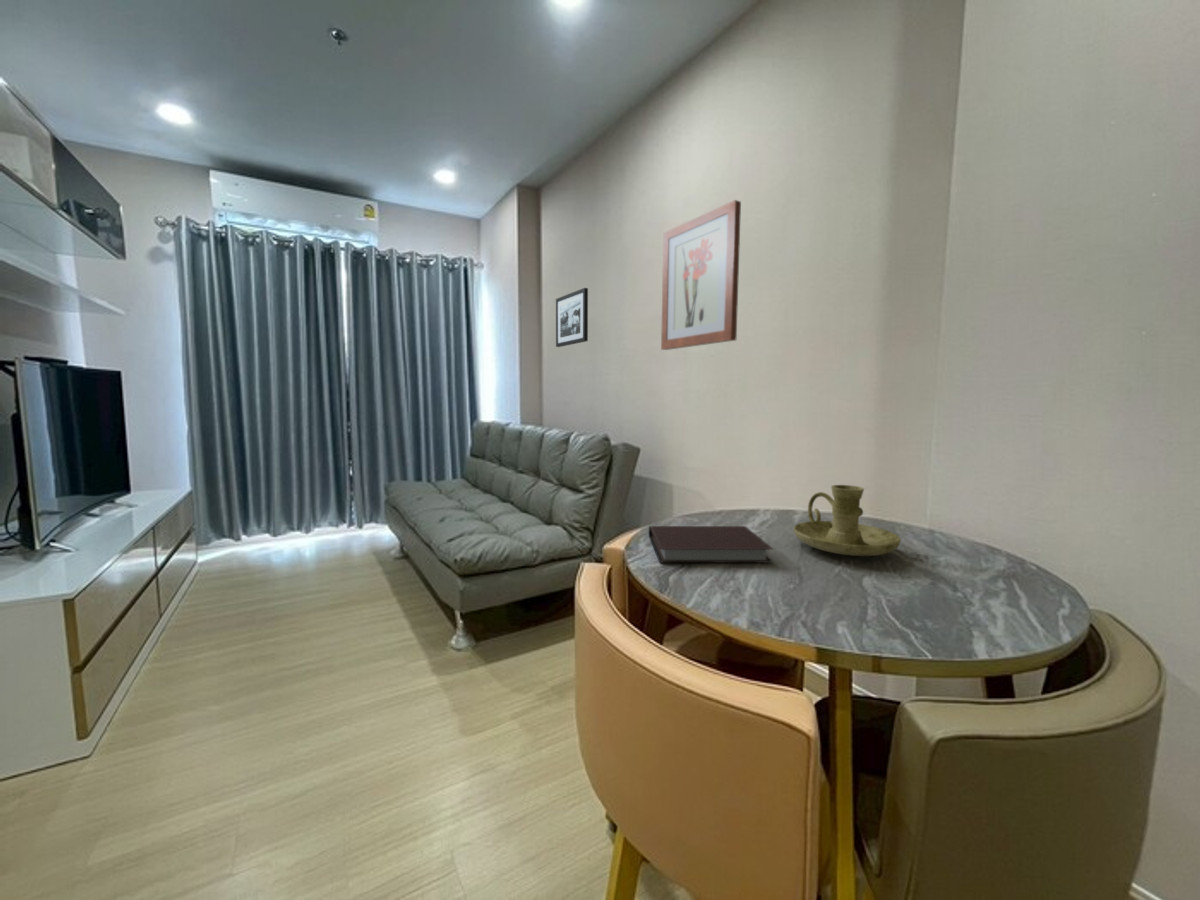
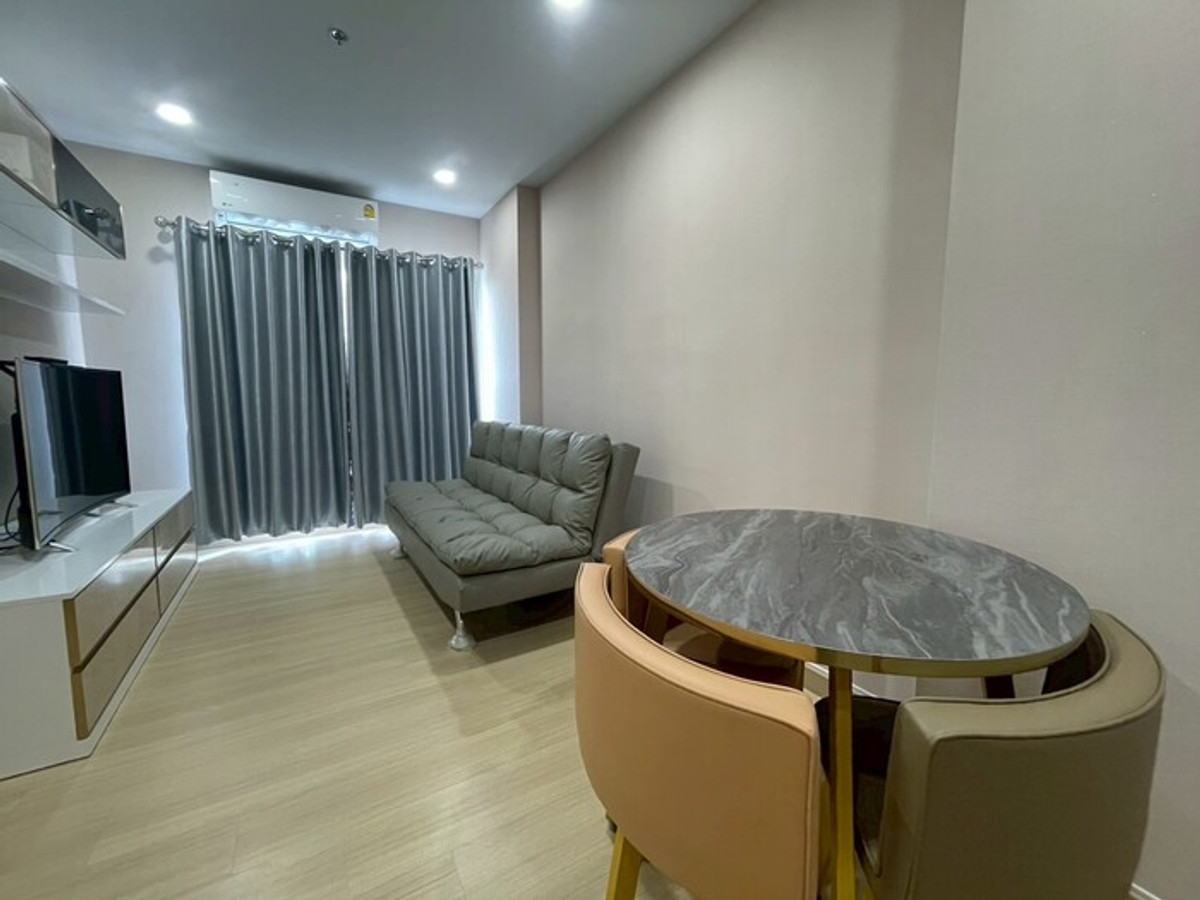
- wall art [660,199,742,351]
- notebook [648,525,774,563]
- candle holder [793,484,902,557]
- picture frame [555,287,589,348]
